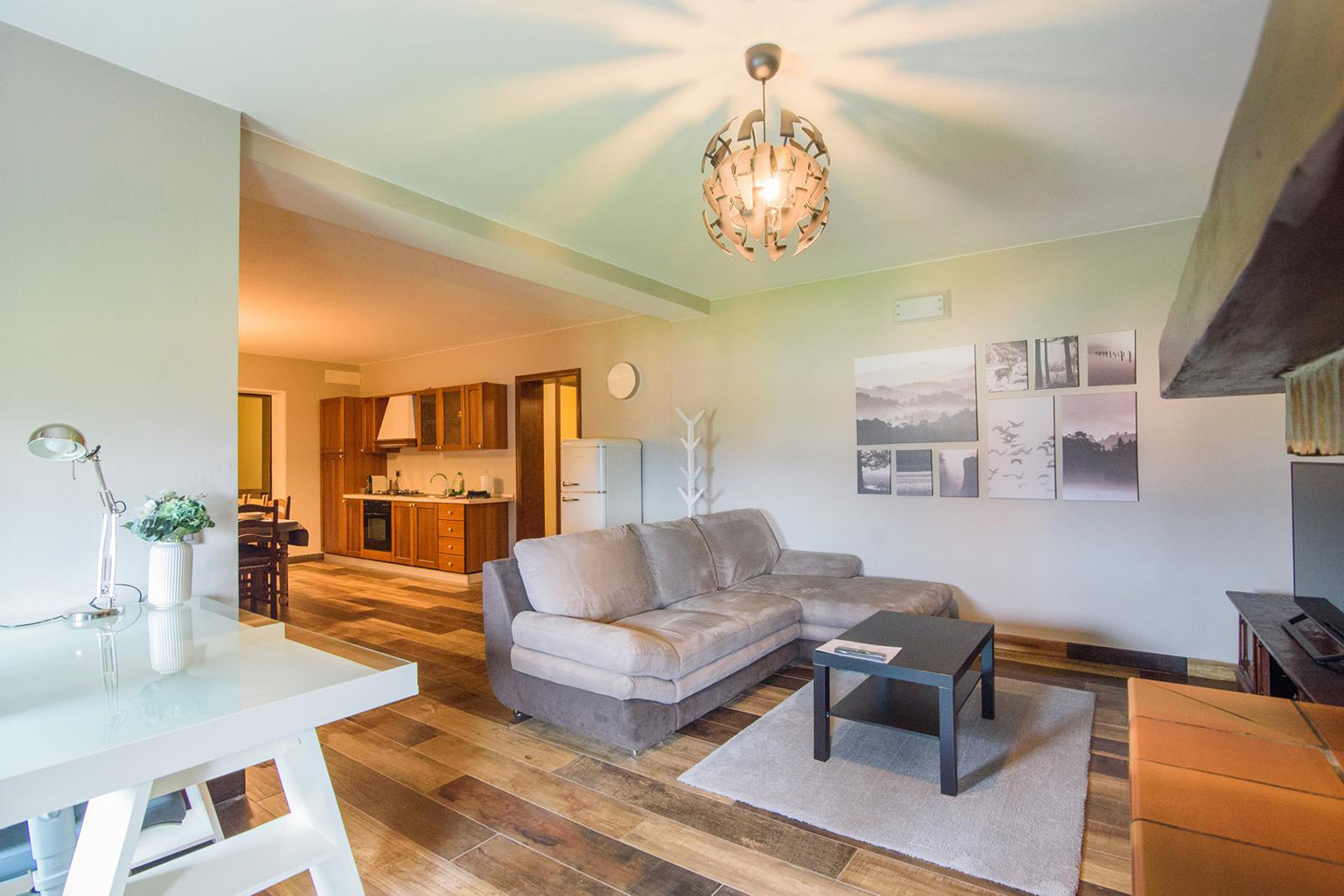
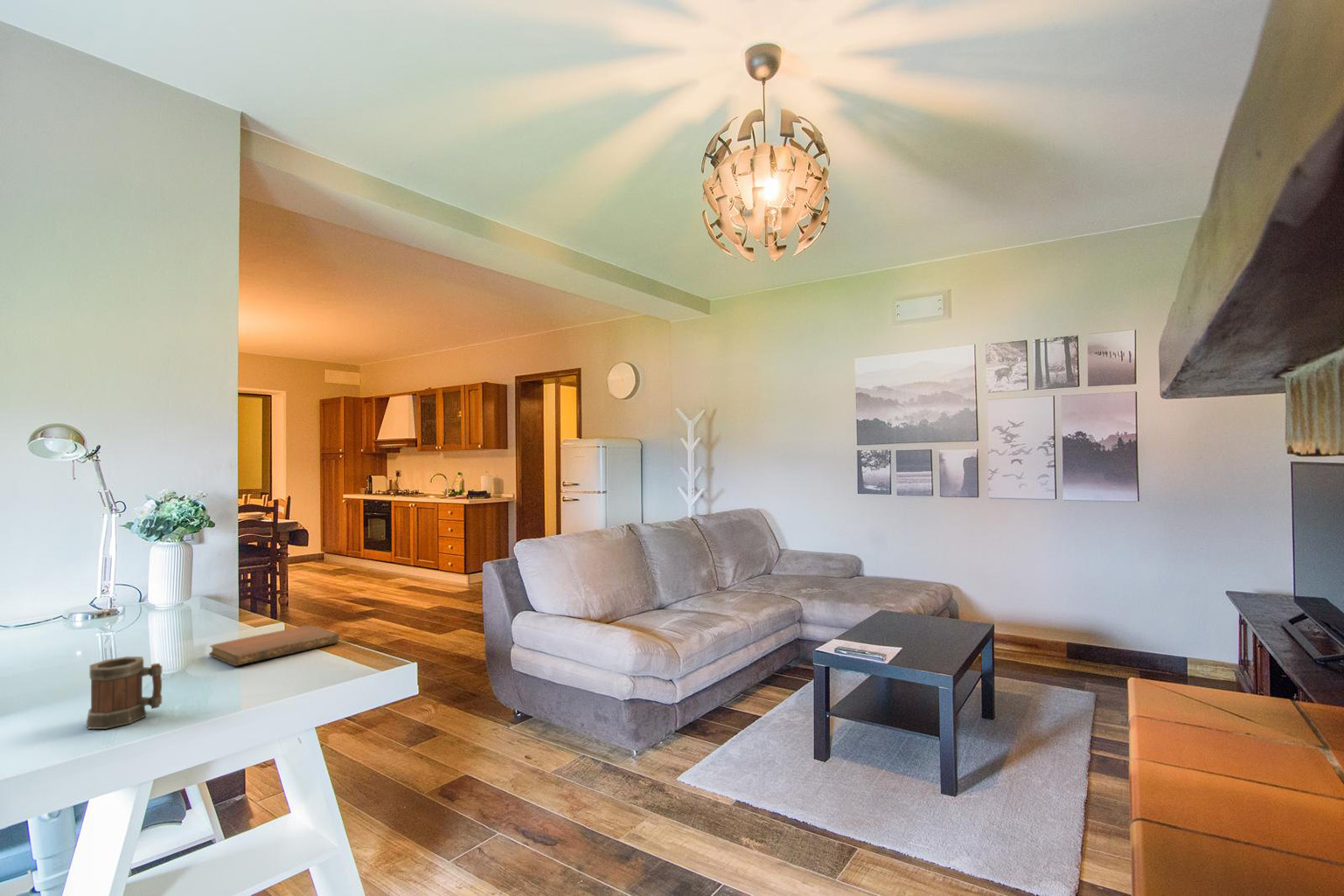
+ notebook [208,624,340,667]
+ mug [86,656,163,730]
